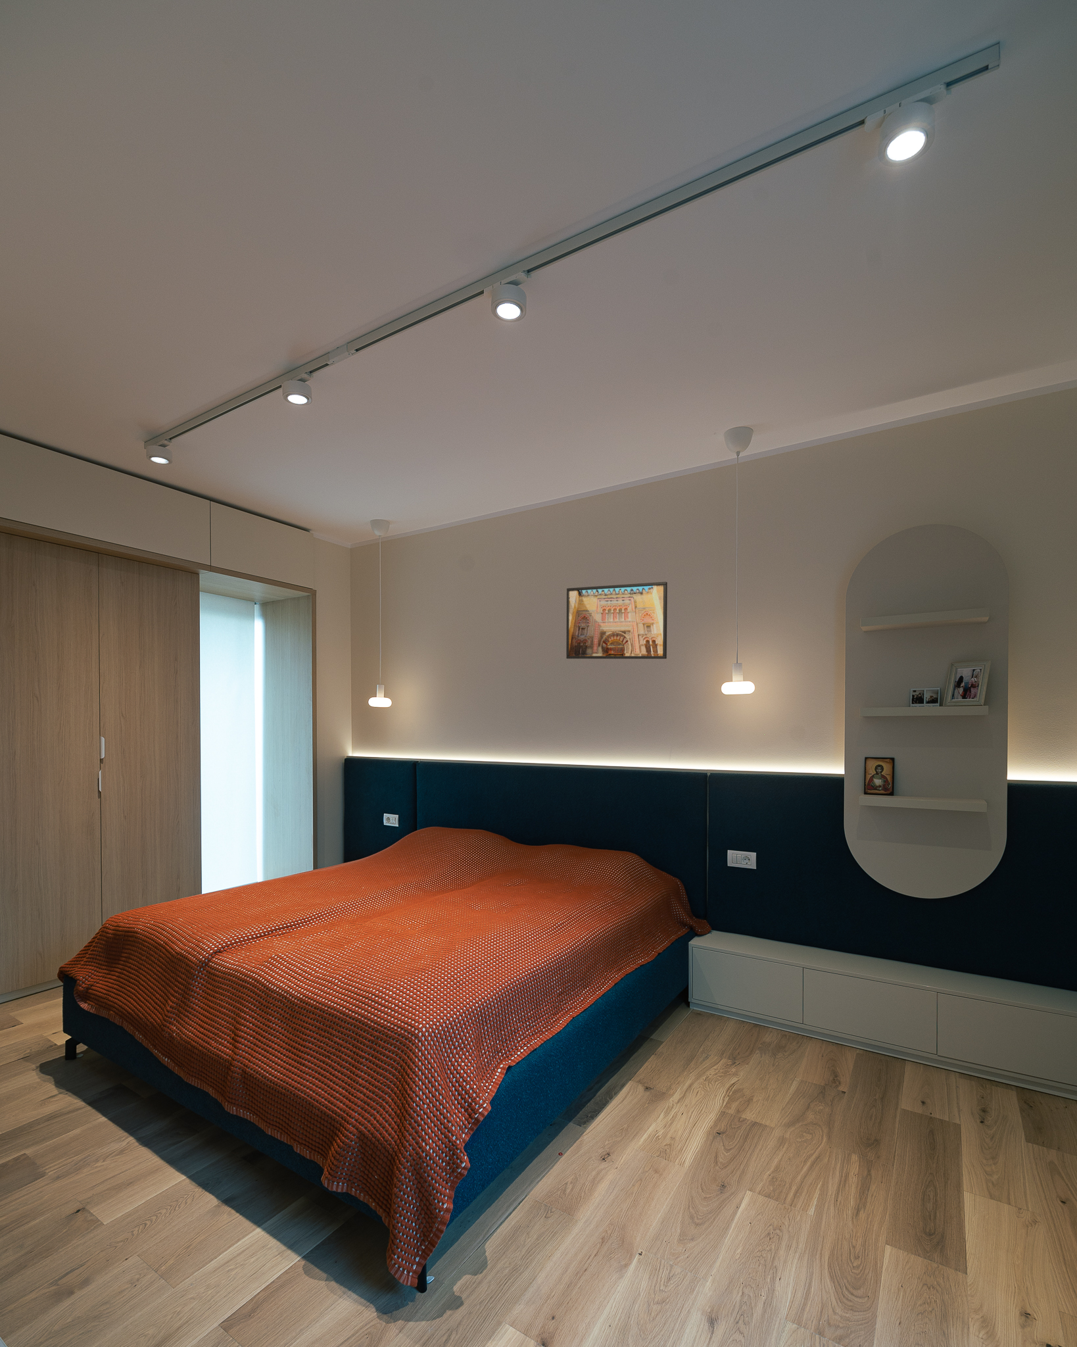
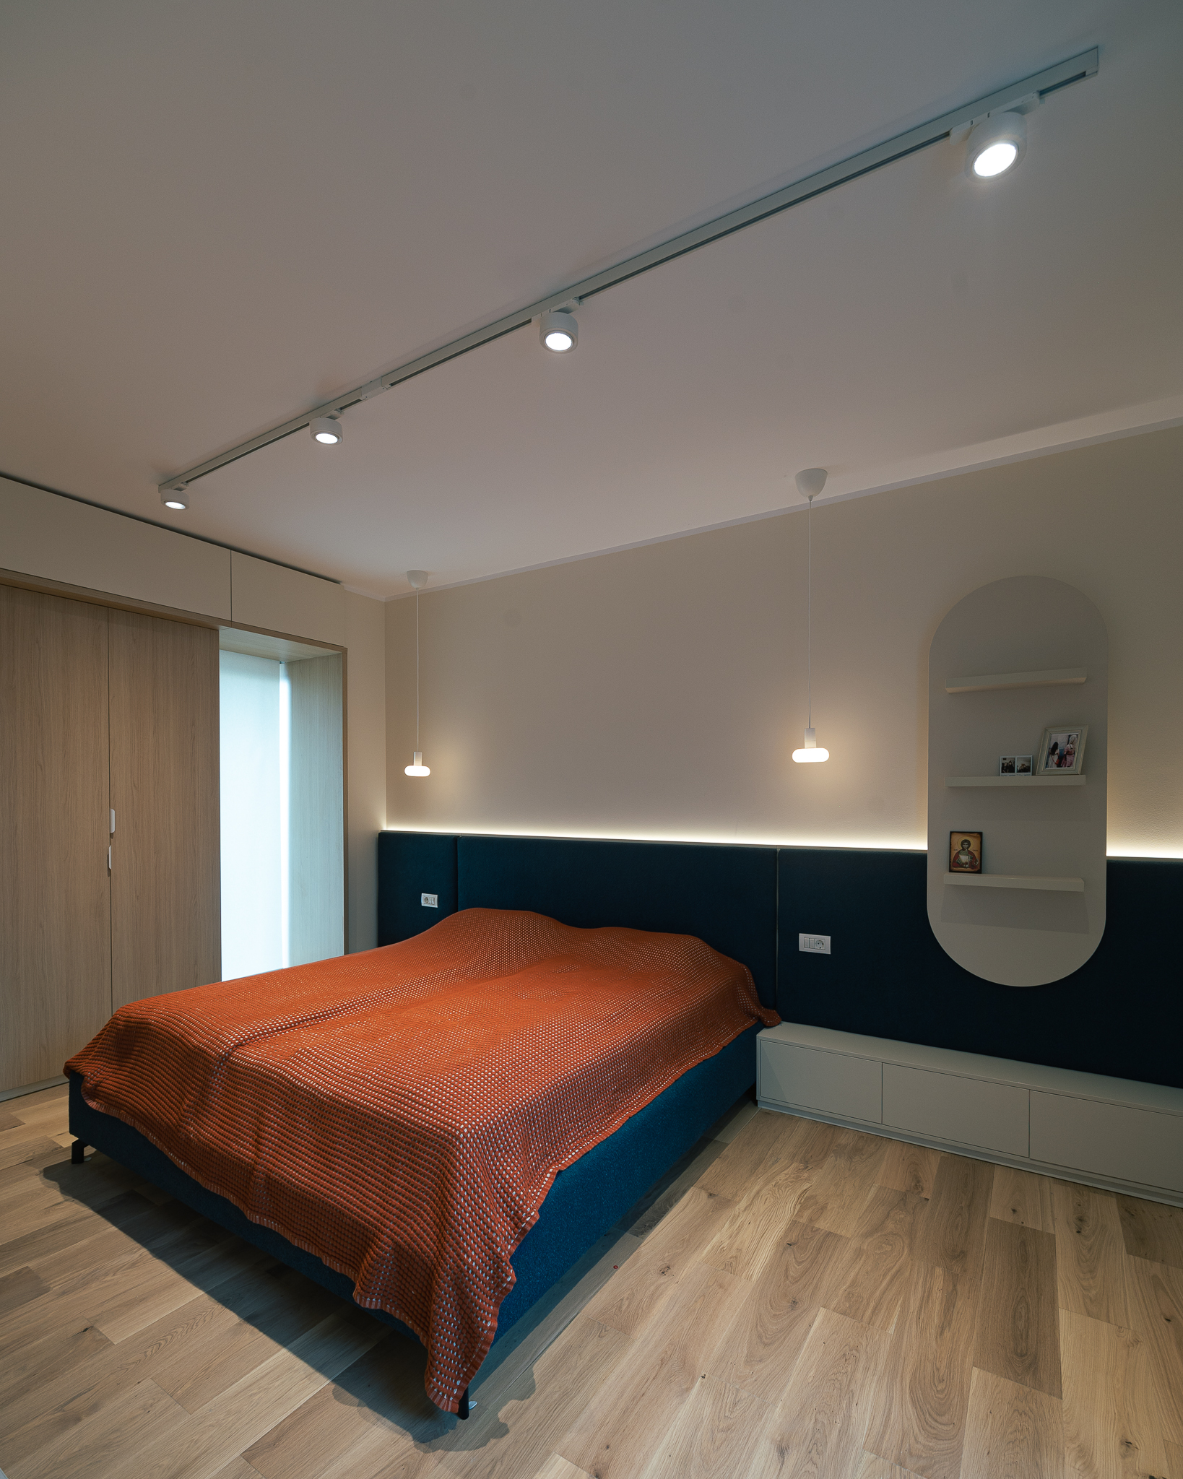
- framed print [566,582,668,660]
